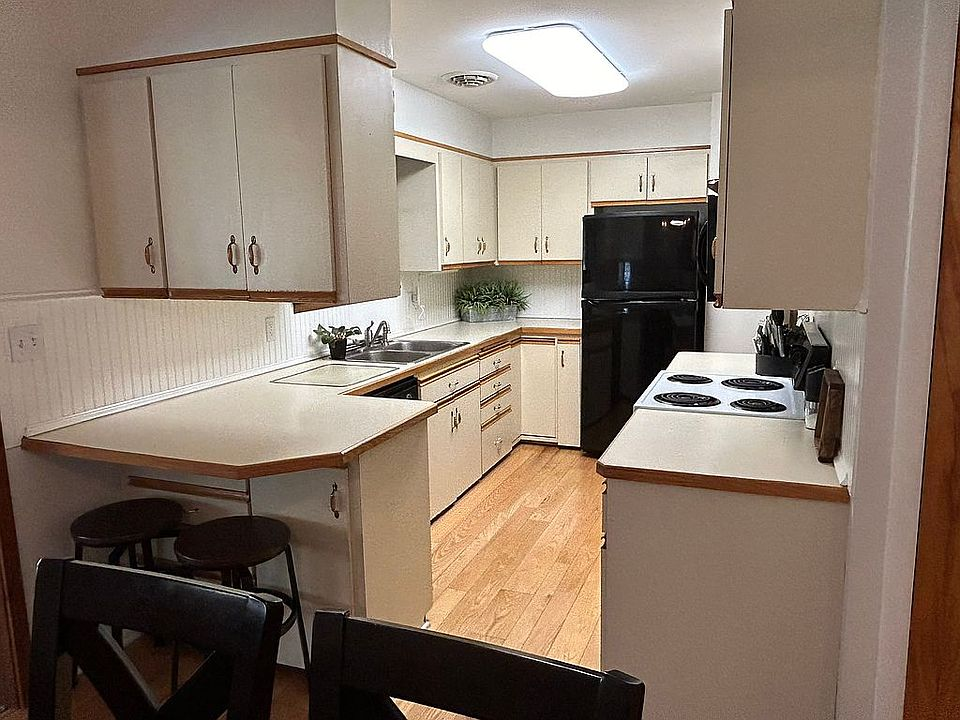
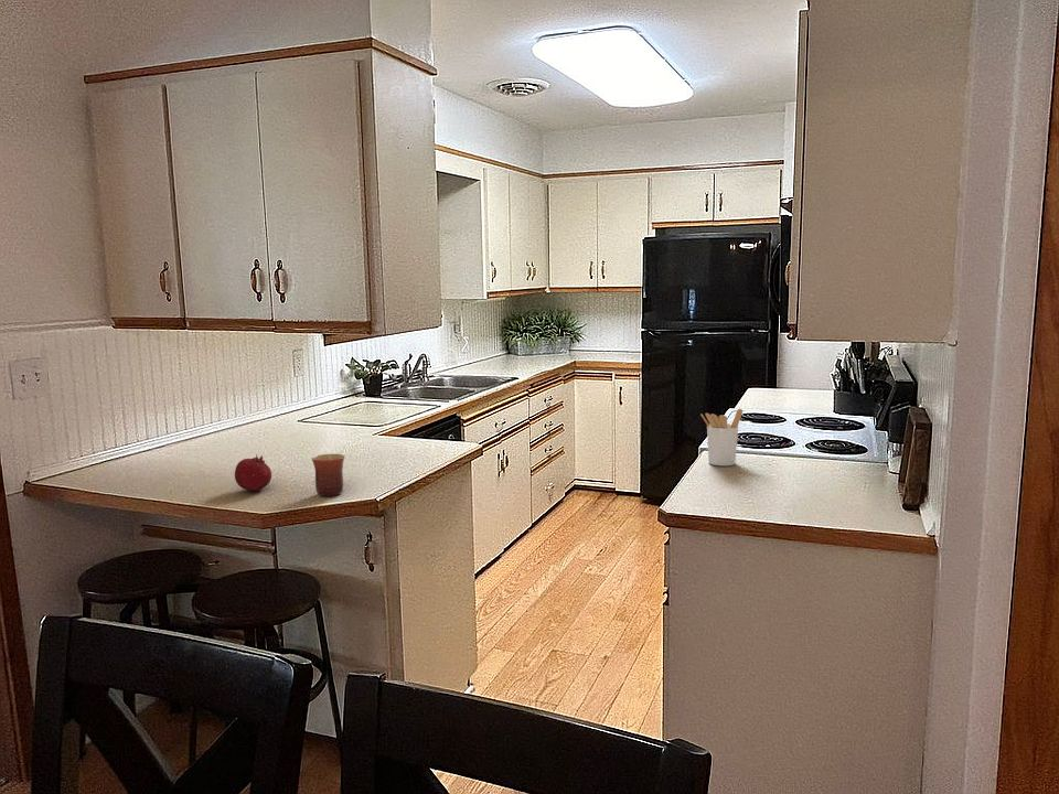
+ utensil holder [700,408,744,466]
+ mug [311,453,345,497]
+ fruit [234,453,272,492]
